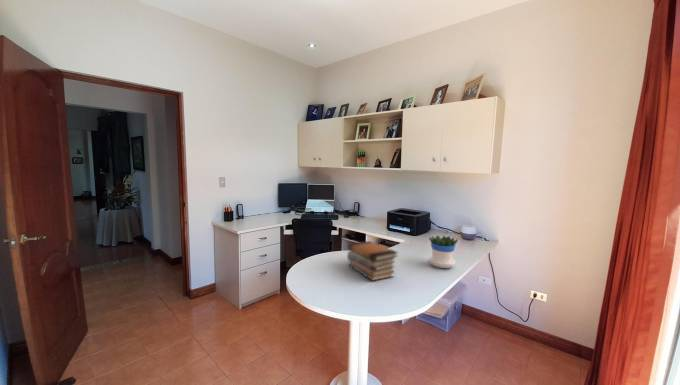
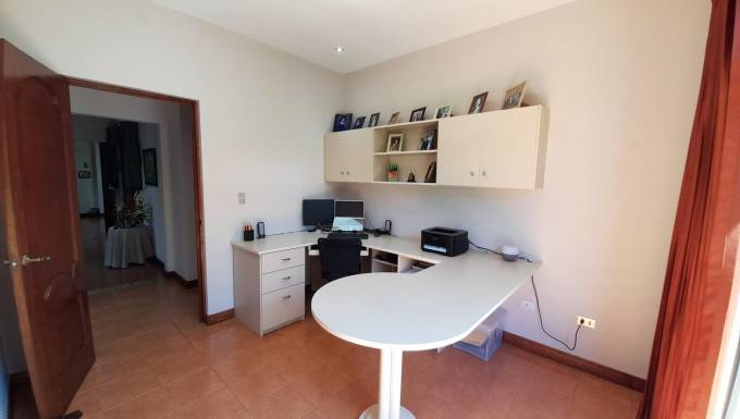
- flowerpot [428,235,459,269]
- book stack [346,240,399,282]
